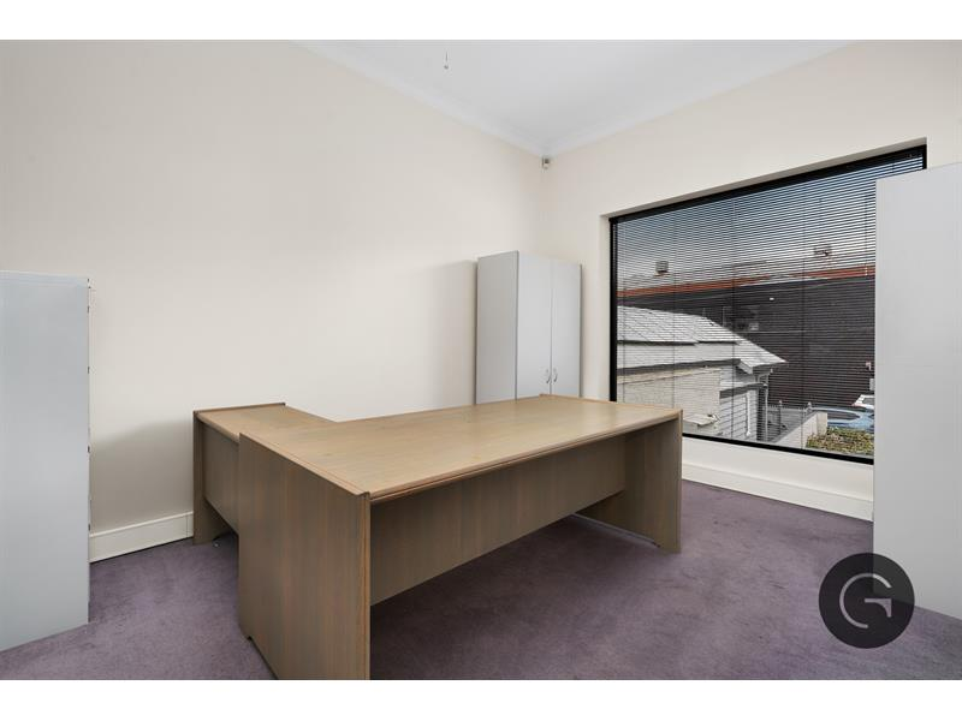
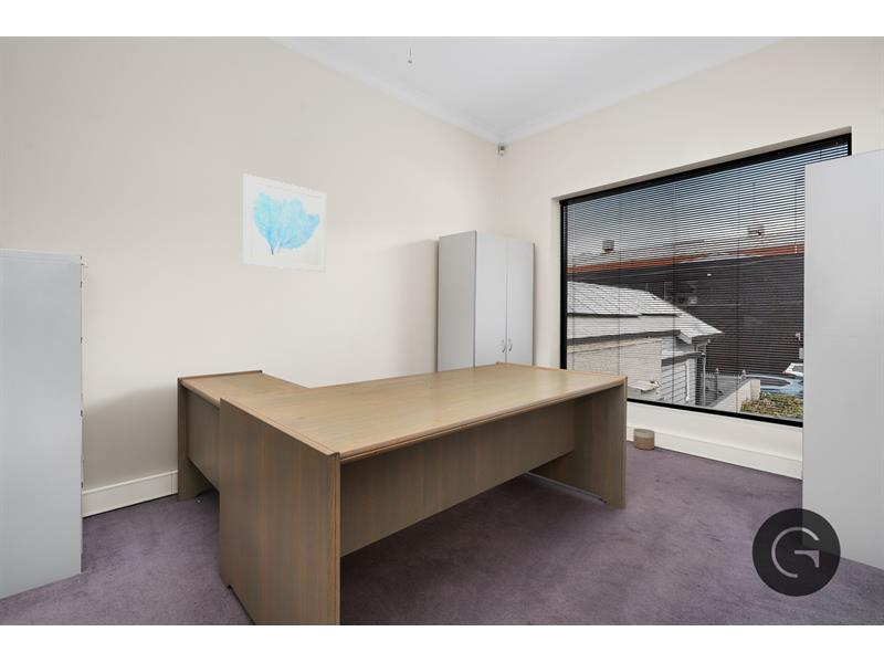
+ wall art [243,172,327,273]
+ planter [632,428,655,451]
